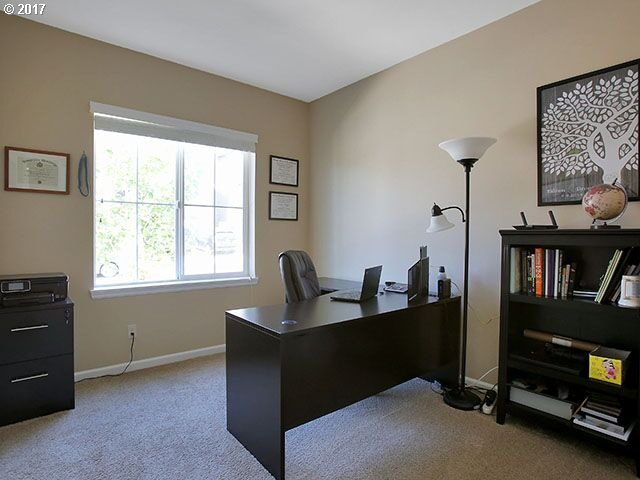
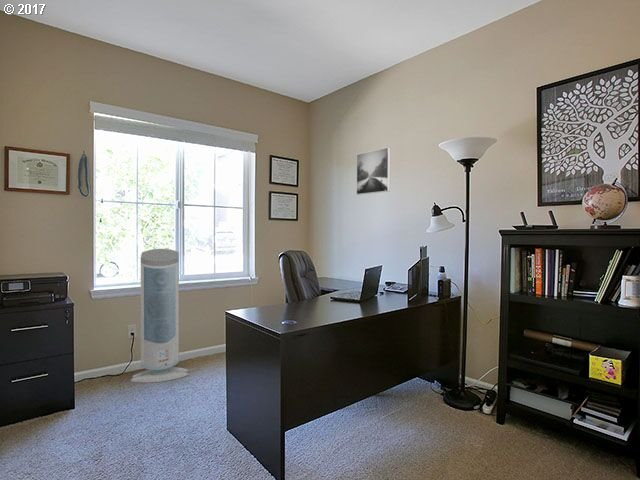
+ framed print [355,146,391,196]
+ air purifier [130,248,189,384]
